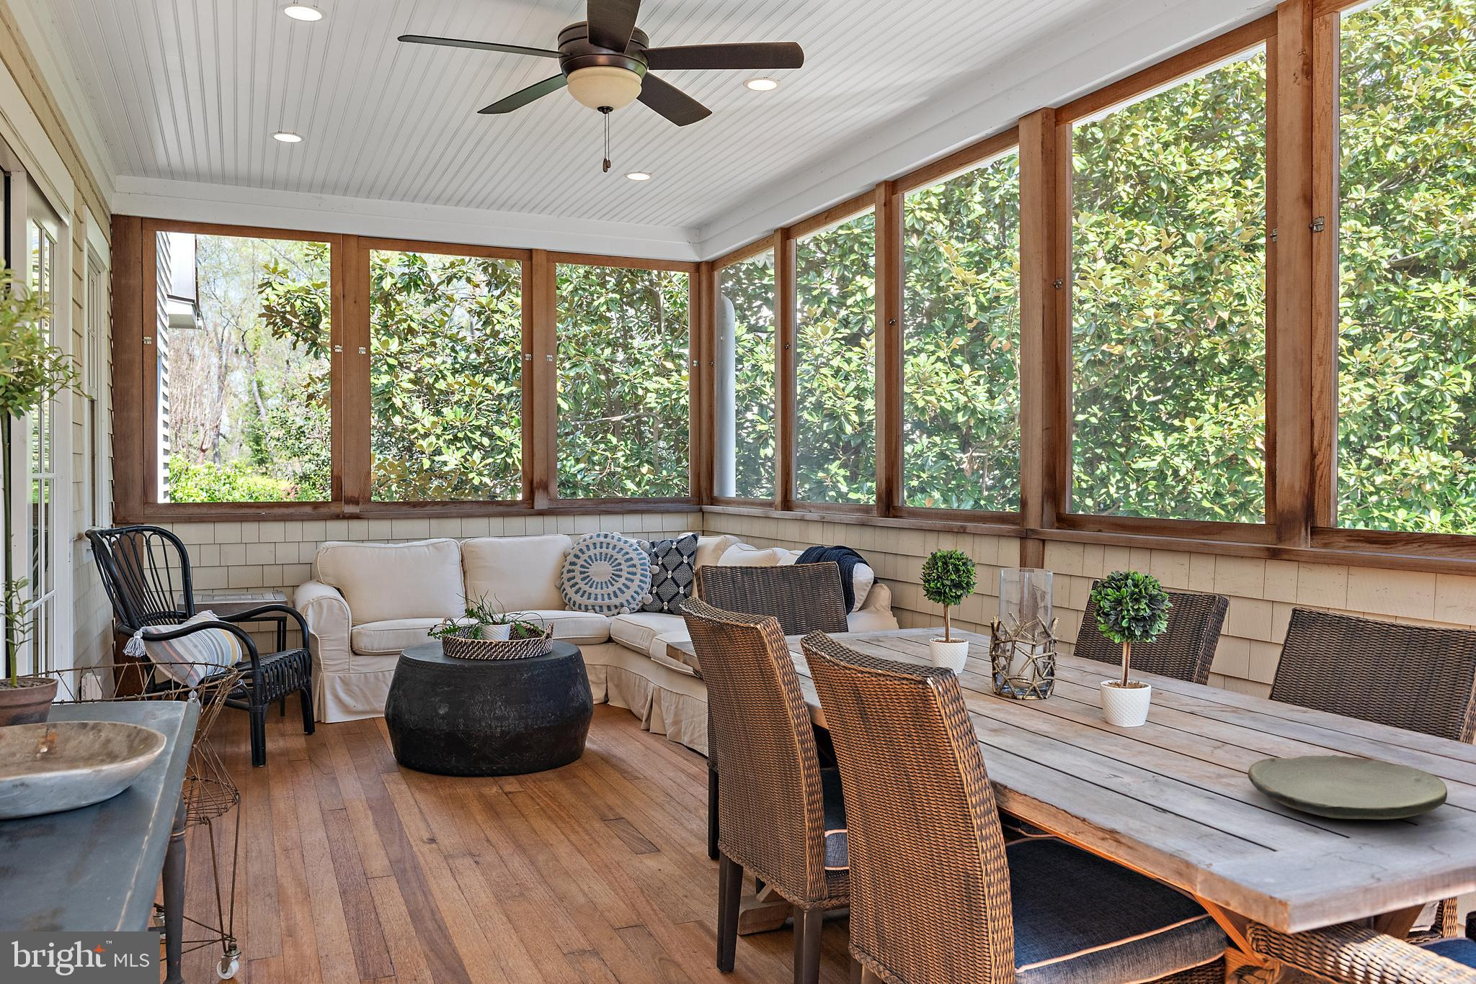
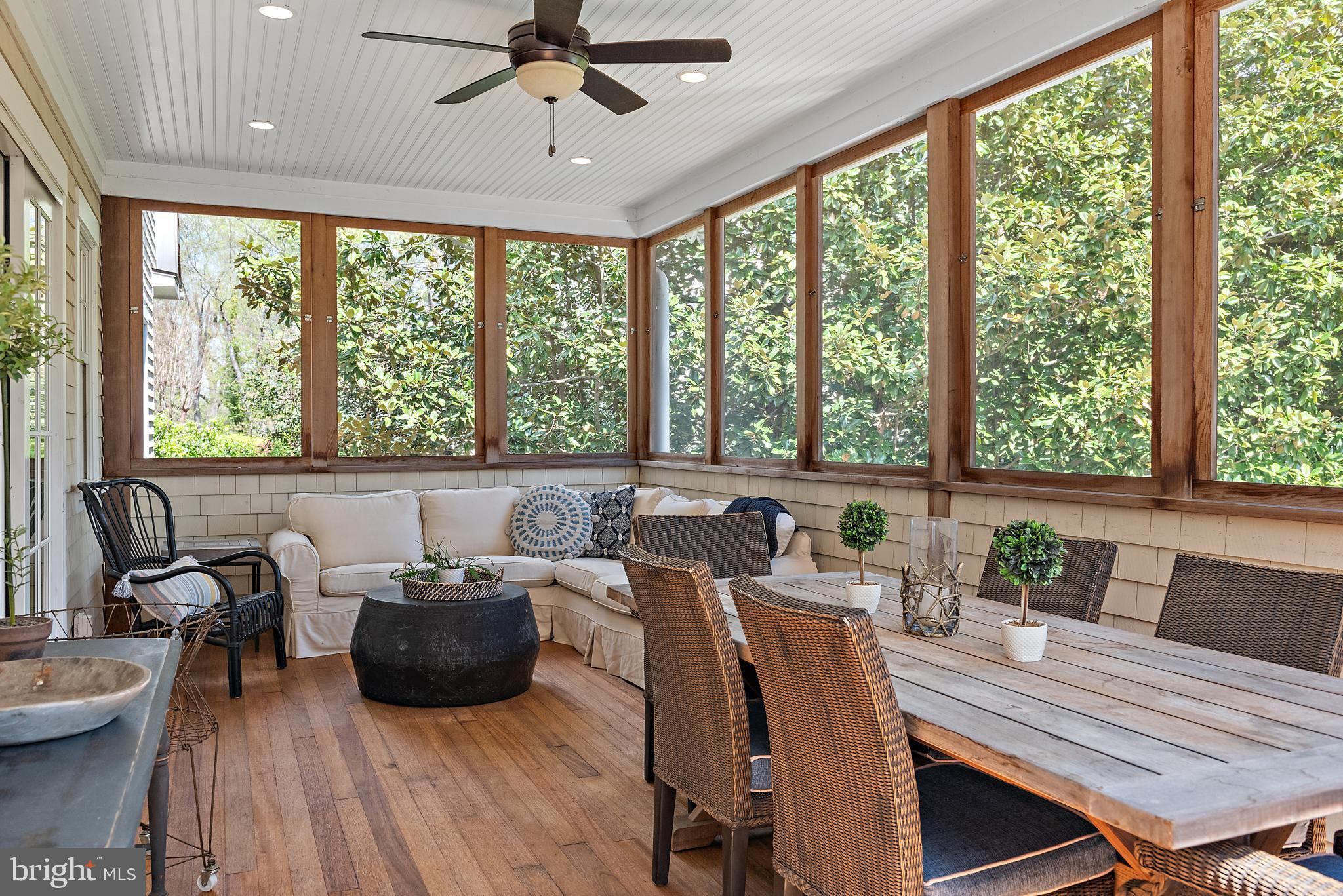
- plate [1247,754,1447,820]
